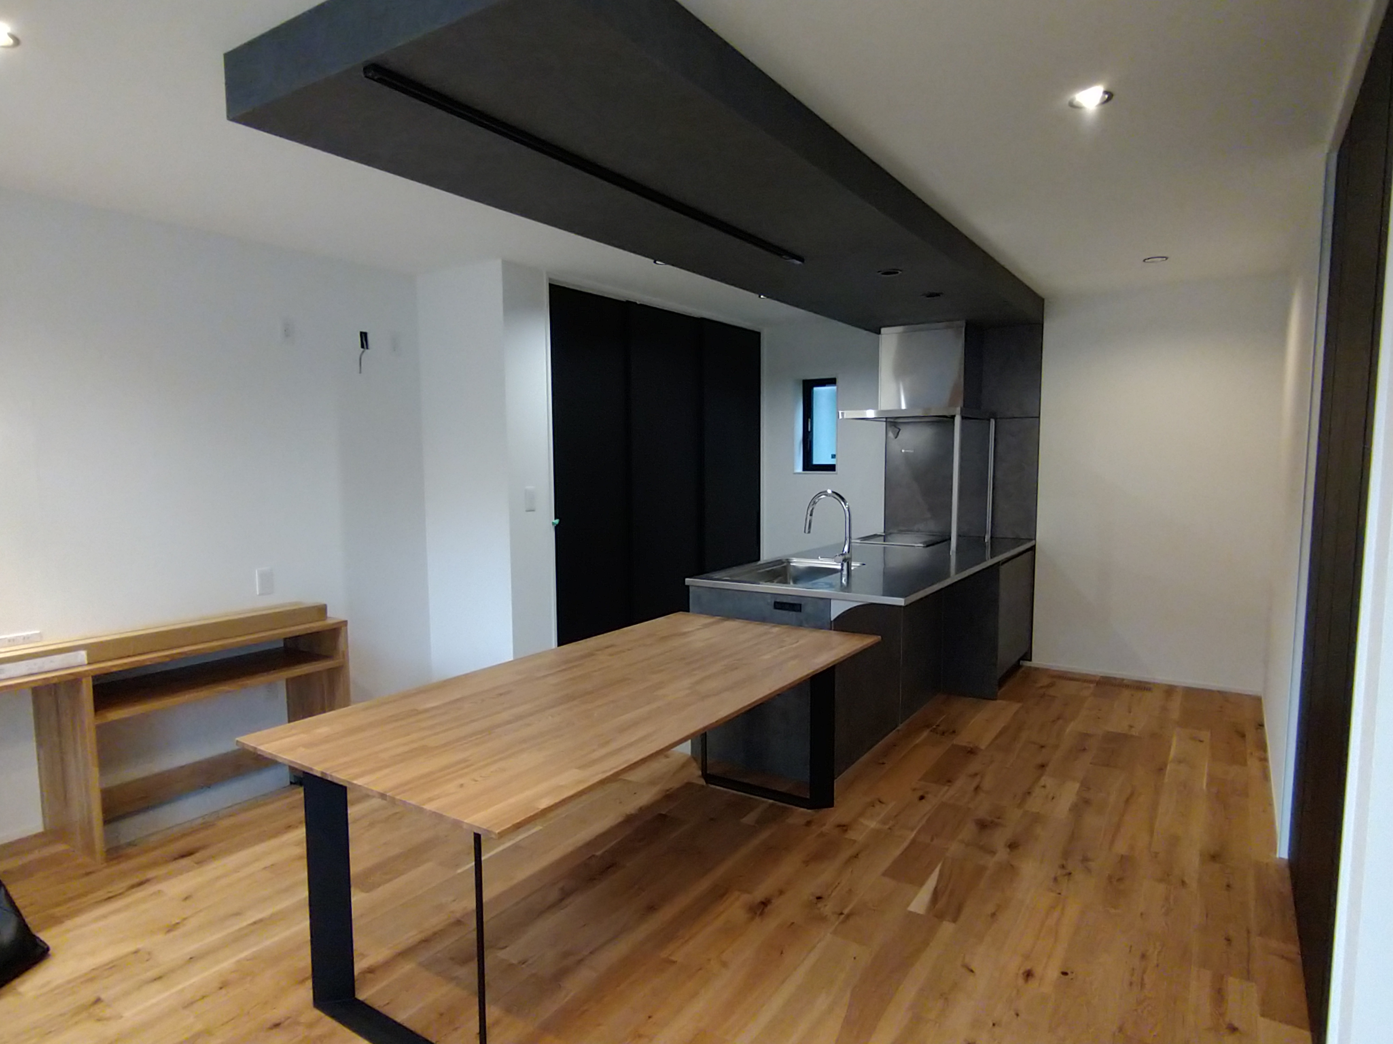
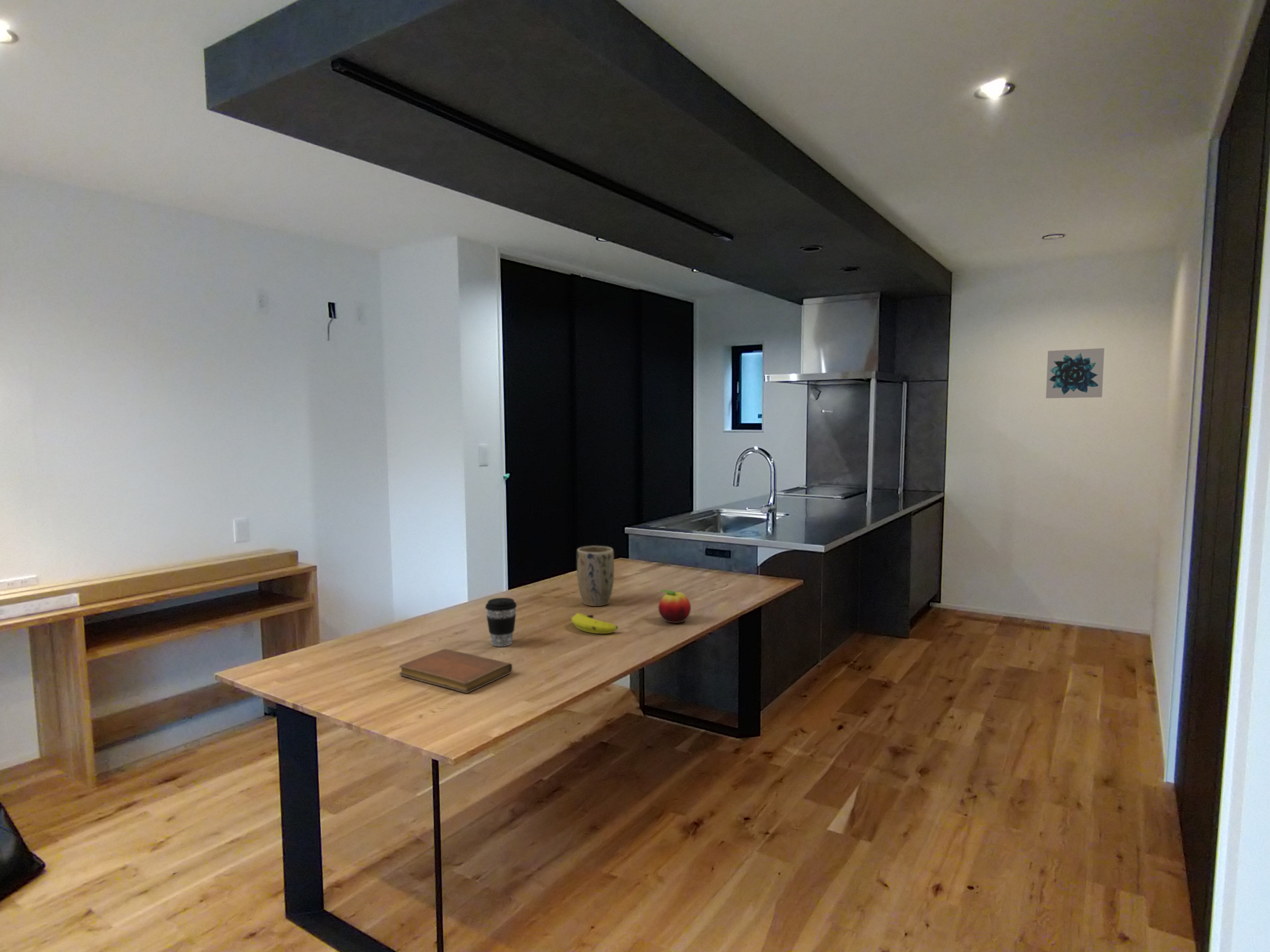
+ banana [571,612,618,634]
+ fruit [658,590,691,623]
+ coffee cup [485,597,517,647]
+ plant pot [577,546,614,606]
+ notebook [399,649,512,693]
+ wall art [1046,348,1105,399]
